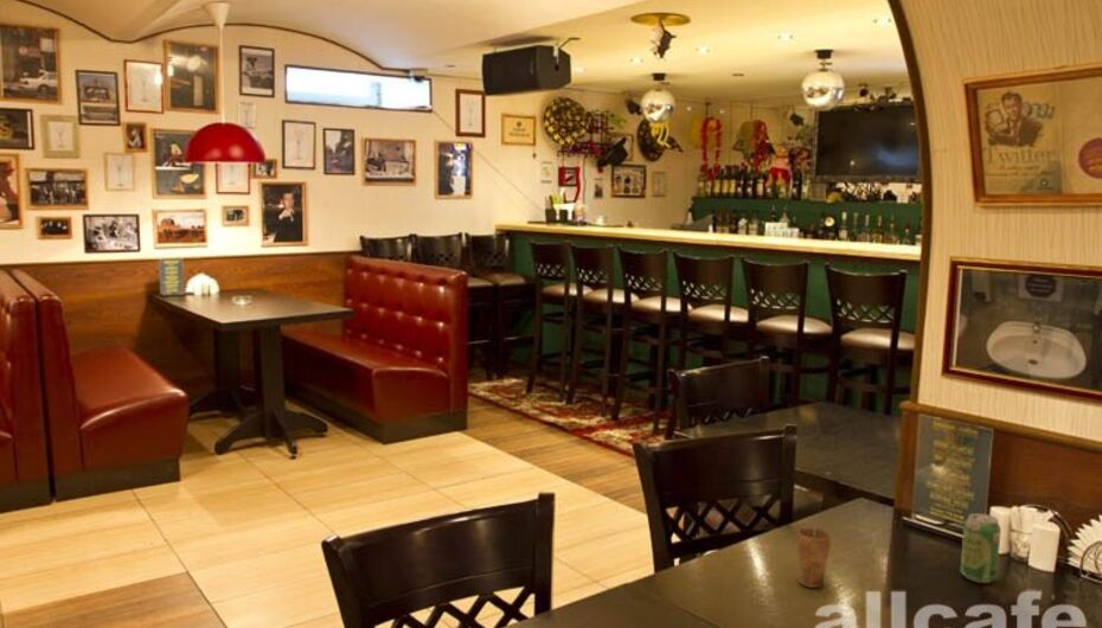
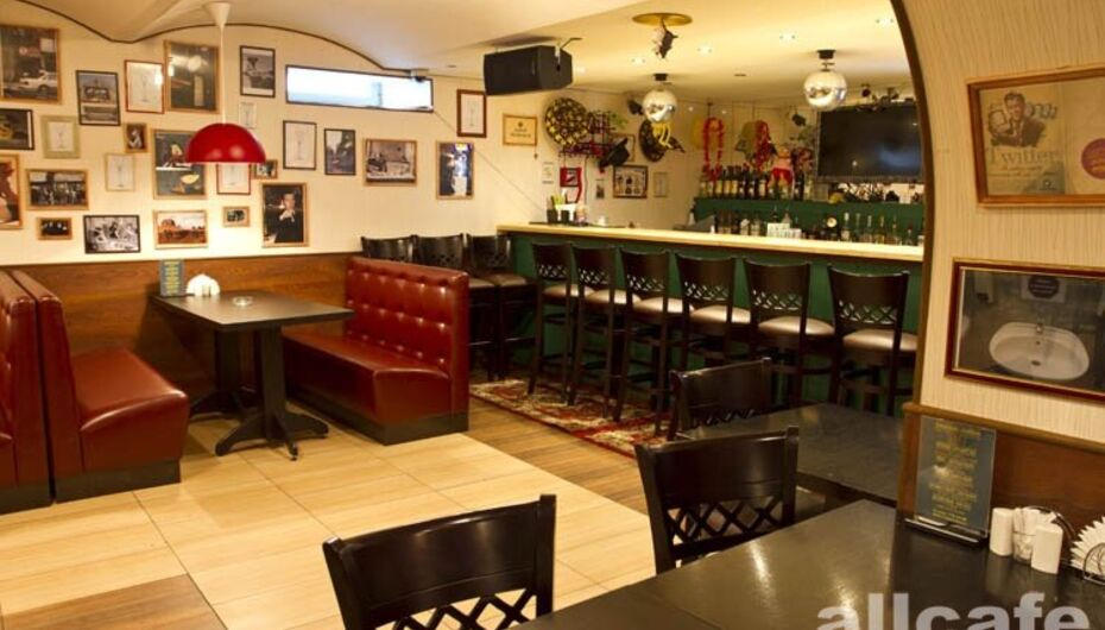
- beverage can [960,512,1002,584]
- cup [796,514,833,589]
